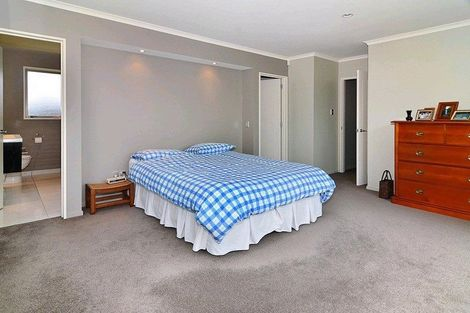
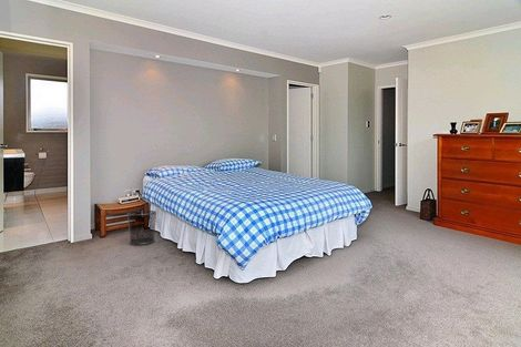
+ waste bin [126,210,157,246]
